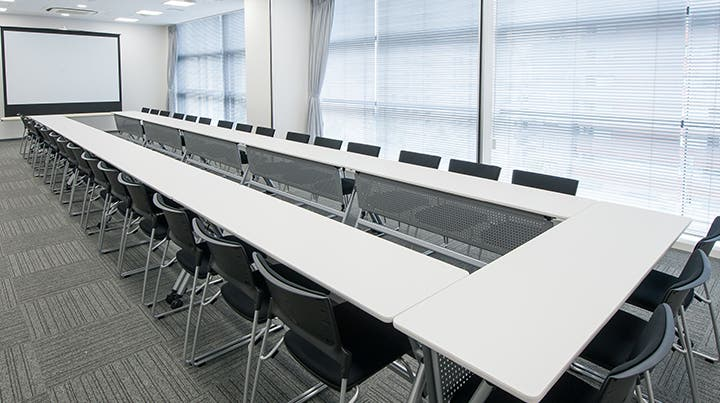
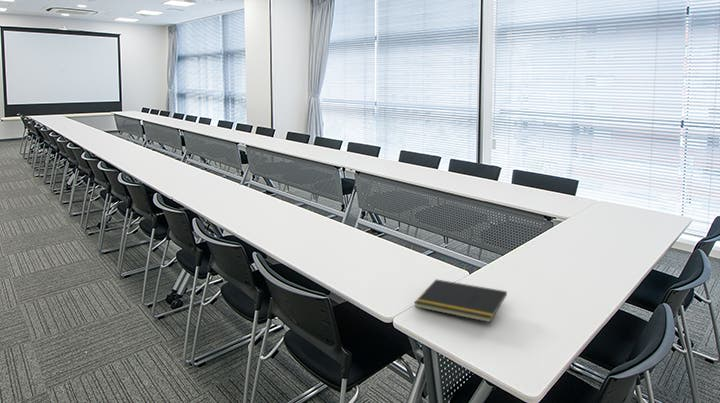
+ notepad [413,278,508,323]
